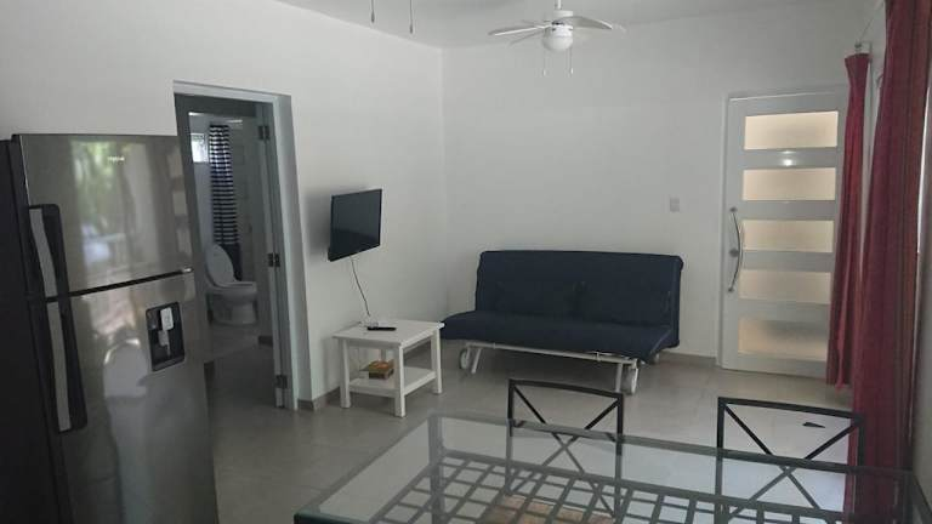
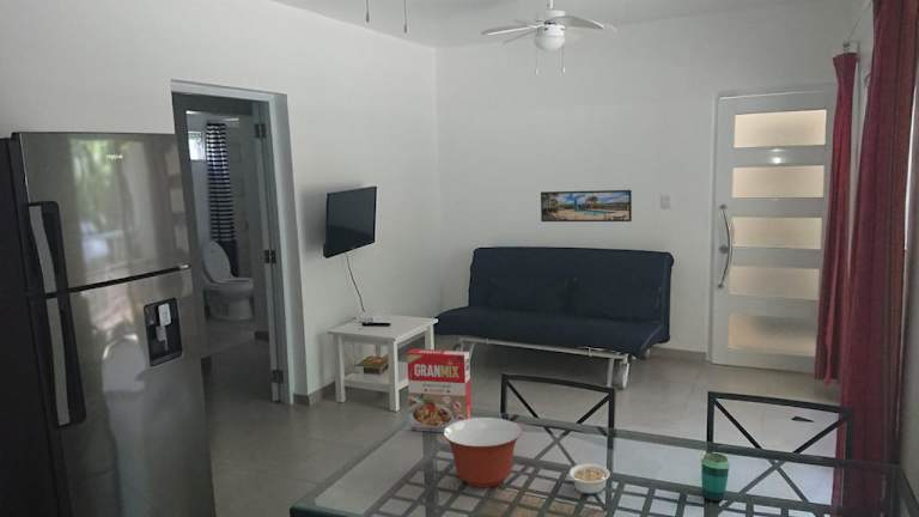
+ cup [700,452,731,503]
+ mixing bowl [443,416,523,488]
+ cereal box [406,348,473,433]
+ legume [566,462,611,495]
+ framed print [540,189,633,223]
